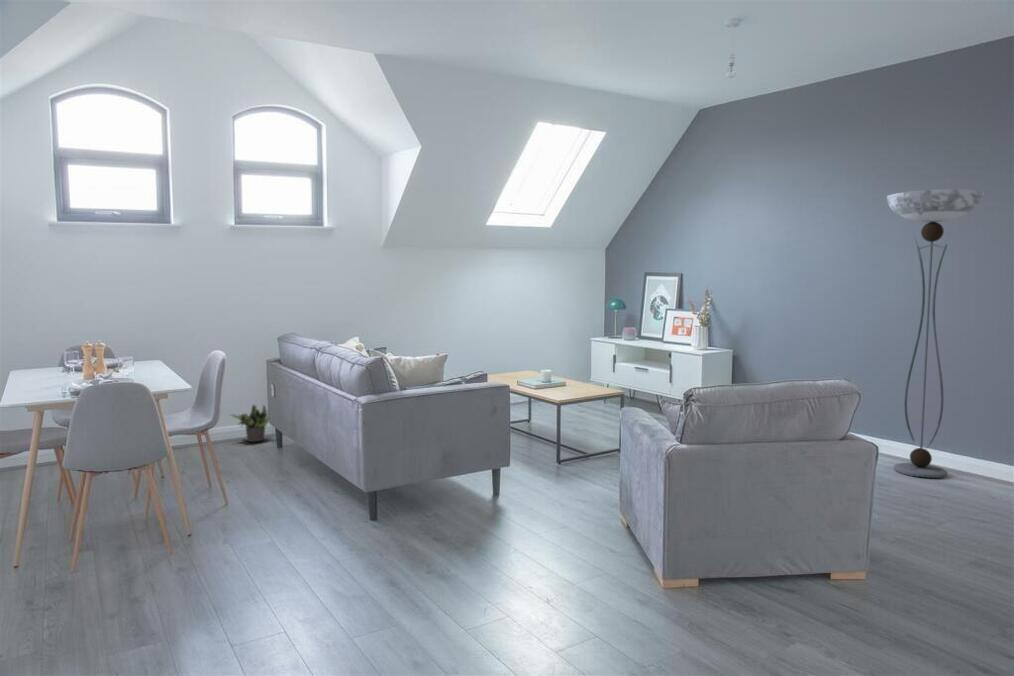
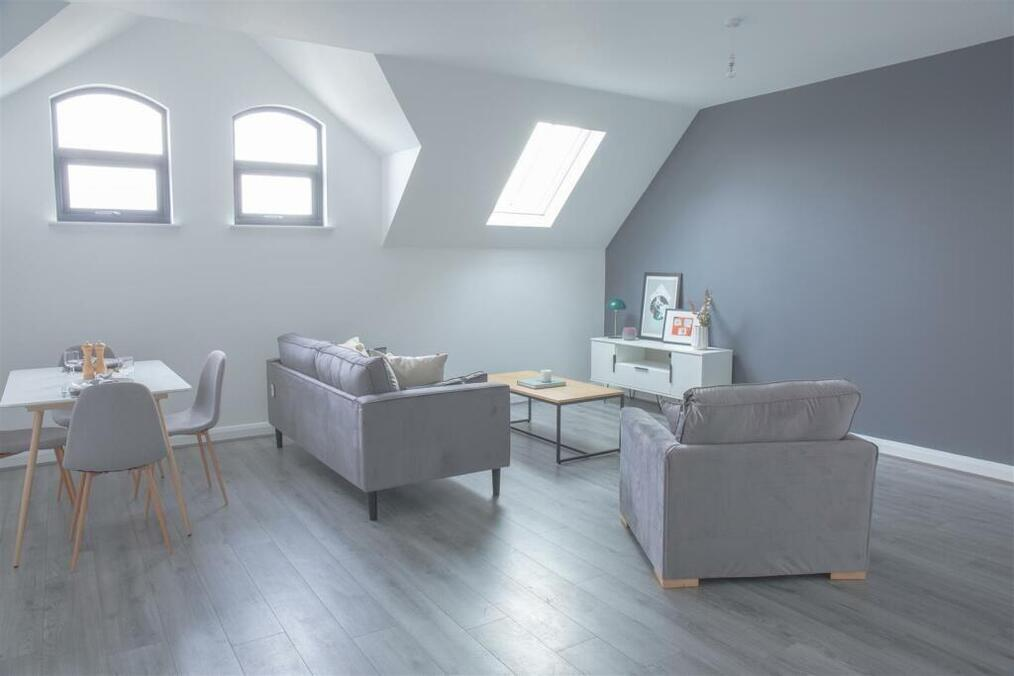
- potted plant [230,403,270,443]
- floor lamp [886,188,985,479]
